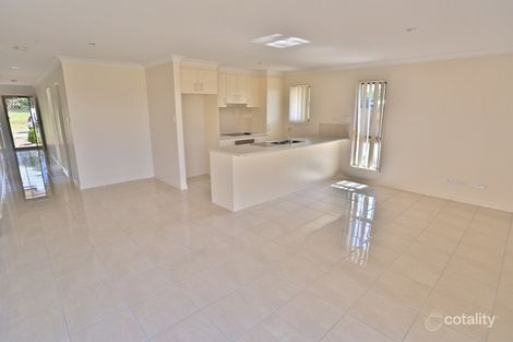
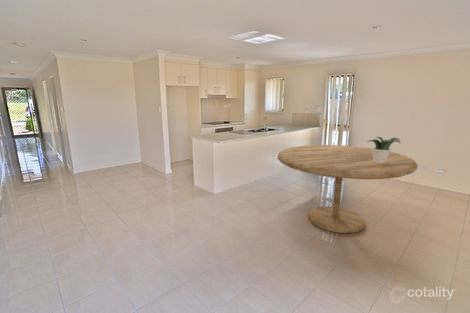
+ potted plant [366,136,401,163]
+ dining table [277,144,419,234]
